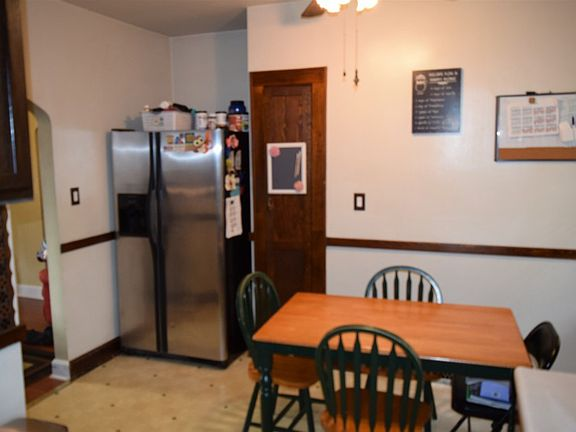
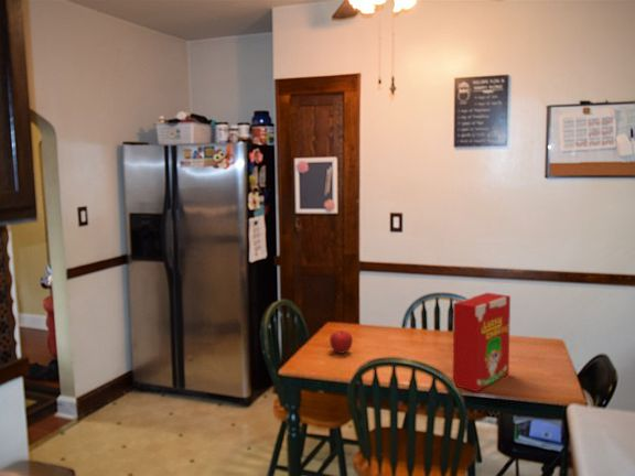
+ fruit [329,329,354,355]
+ cereal box [452,292,512,392]
